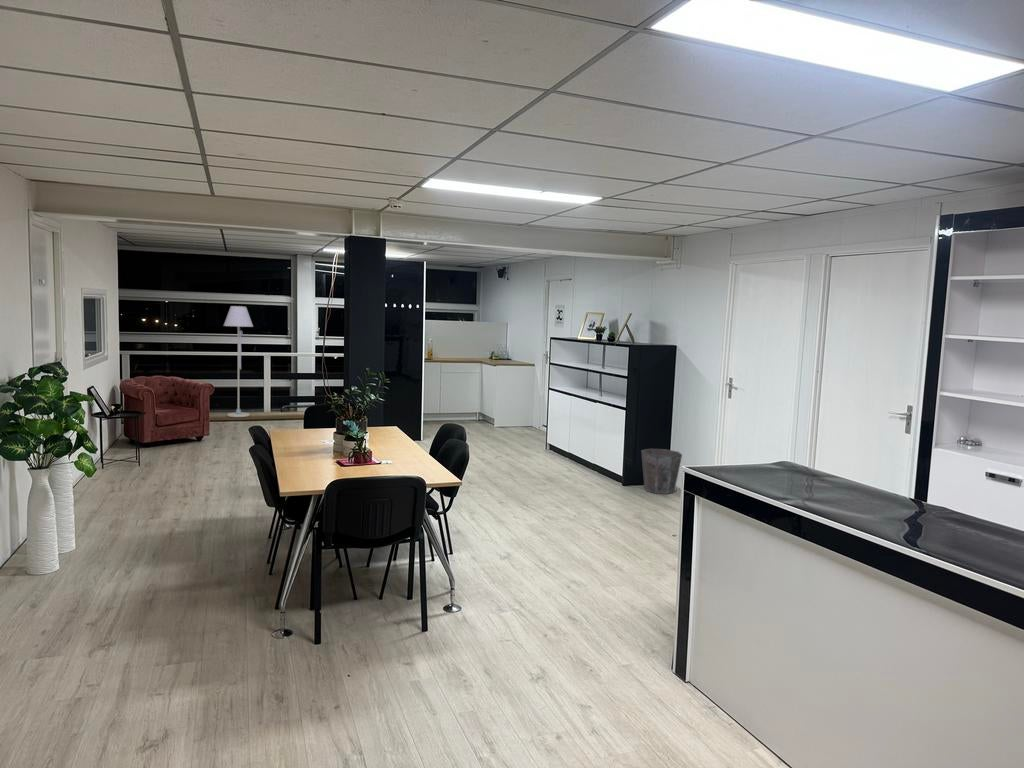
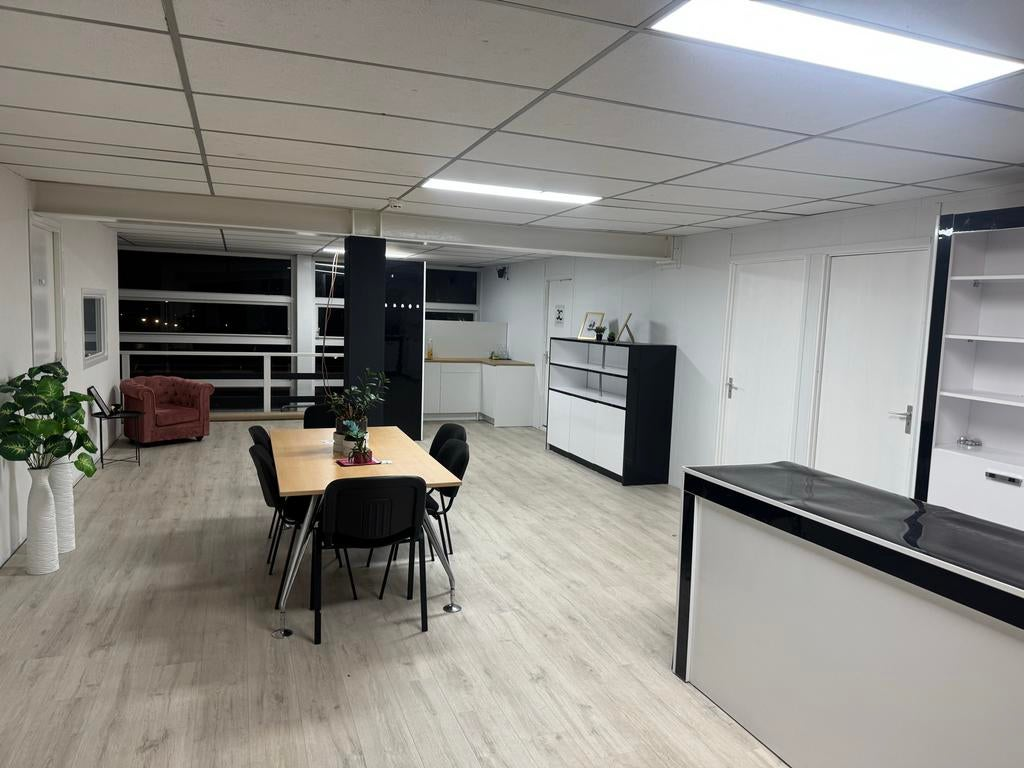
- floor lamp [222,305,254,418]
- waste bin [640,448,683,495]
